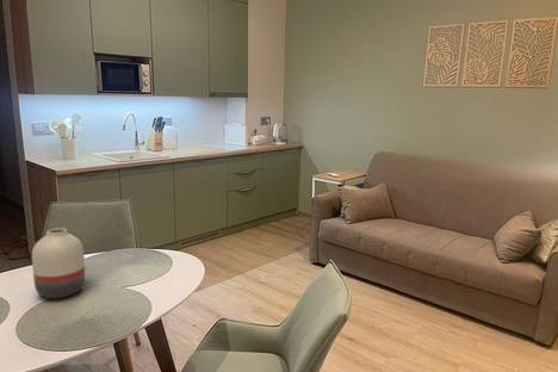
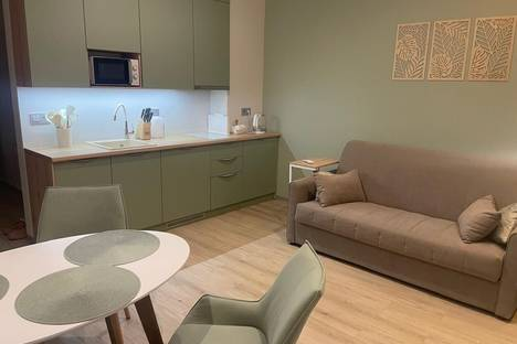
- vase [31,228,86,299]
